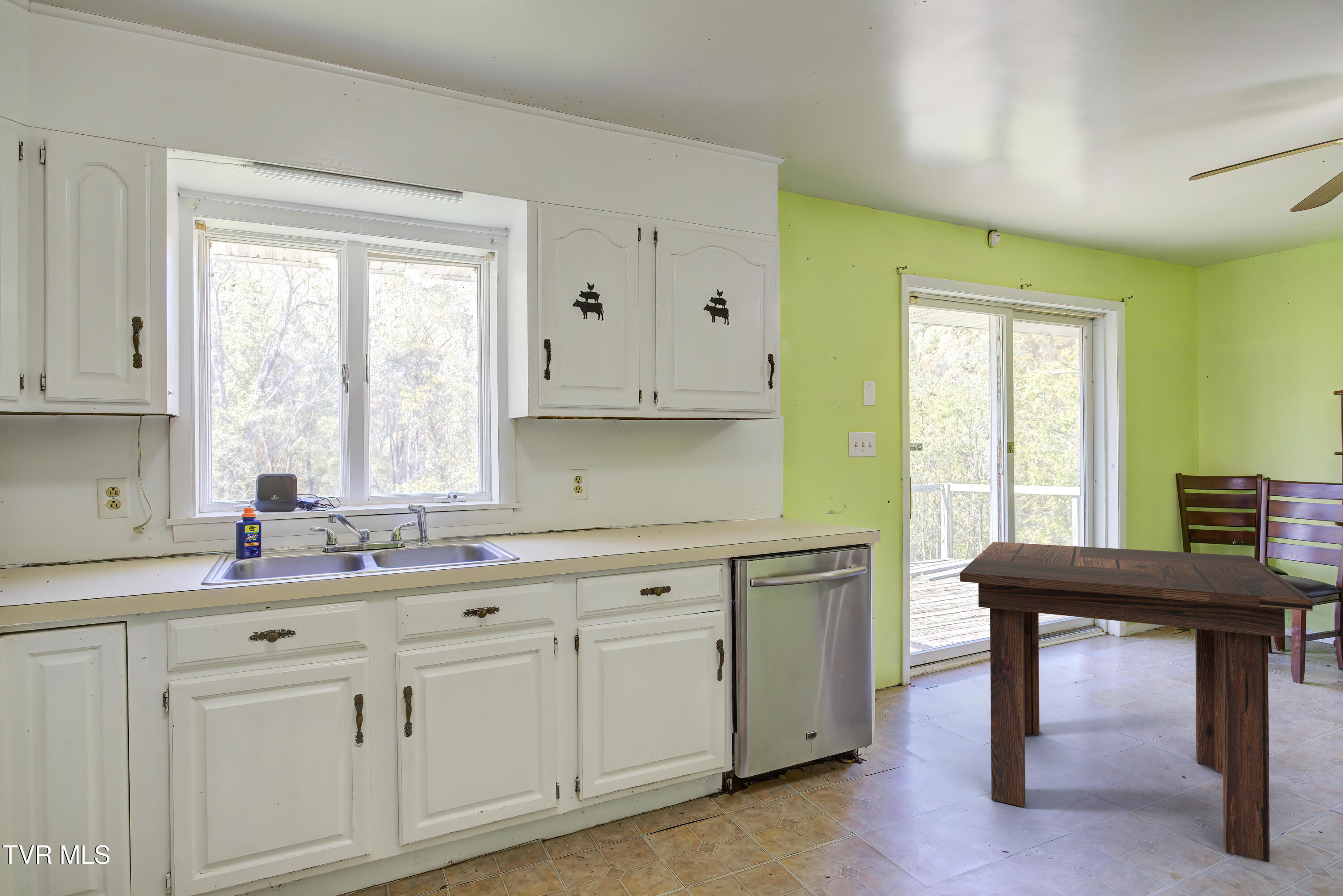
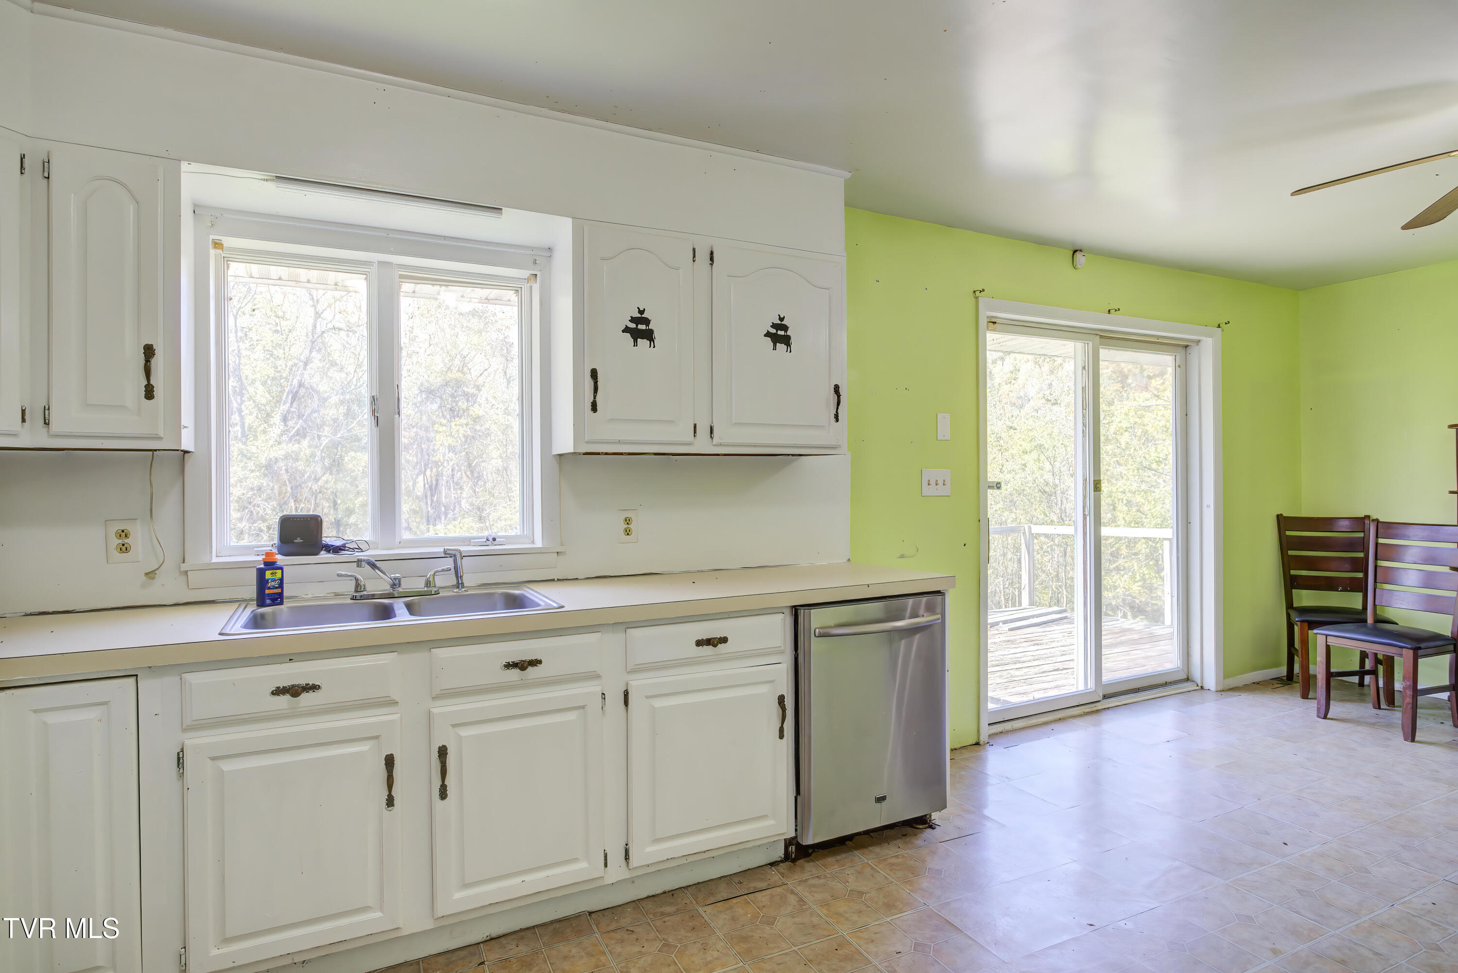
- dining table [960,541,1313,863]
